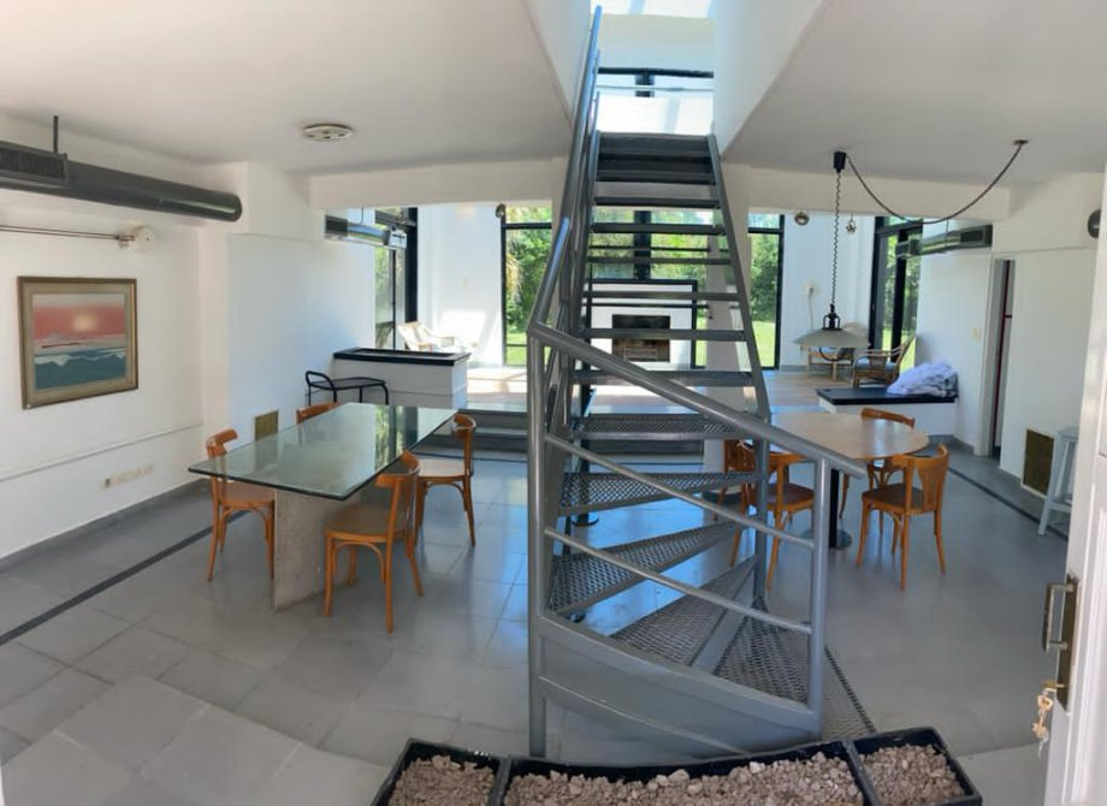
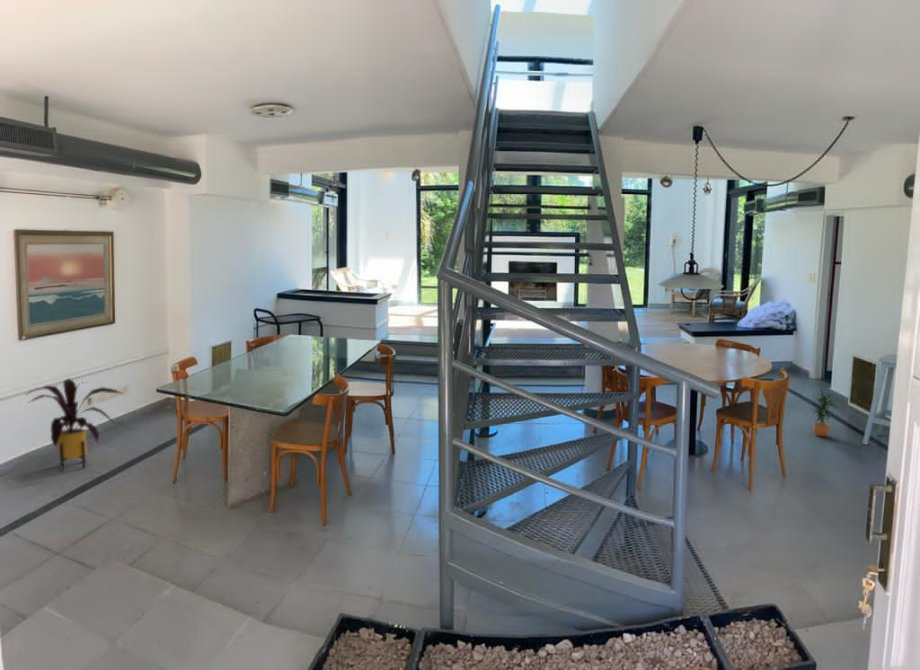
+ house plant [25,377,124,472]
+ potted plant [812,387,840,437]
